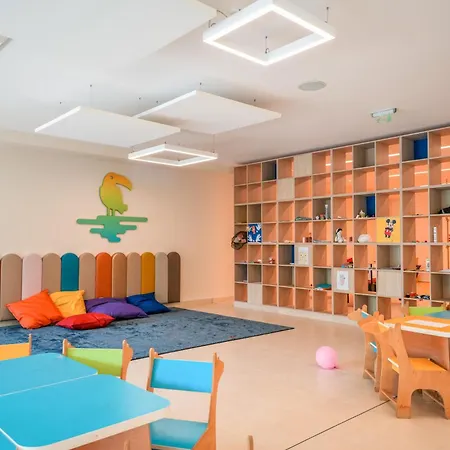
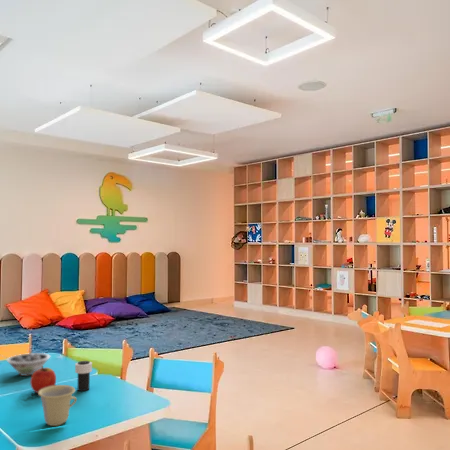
+ bowl [0,345,51,377]
+ apple [29,366,57,394]
+ cup [37,384,77,427]
+ cup [74,360,93,392]
